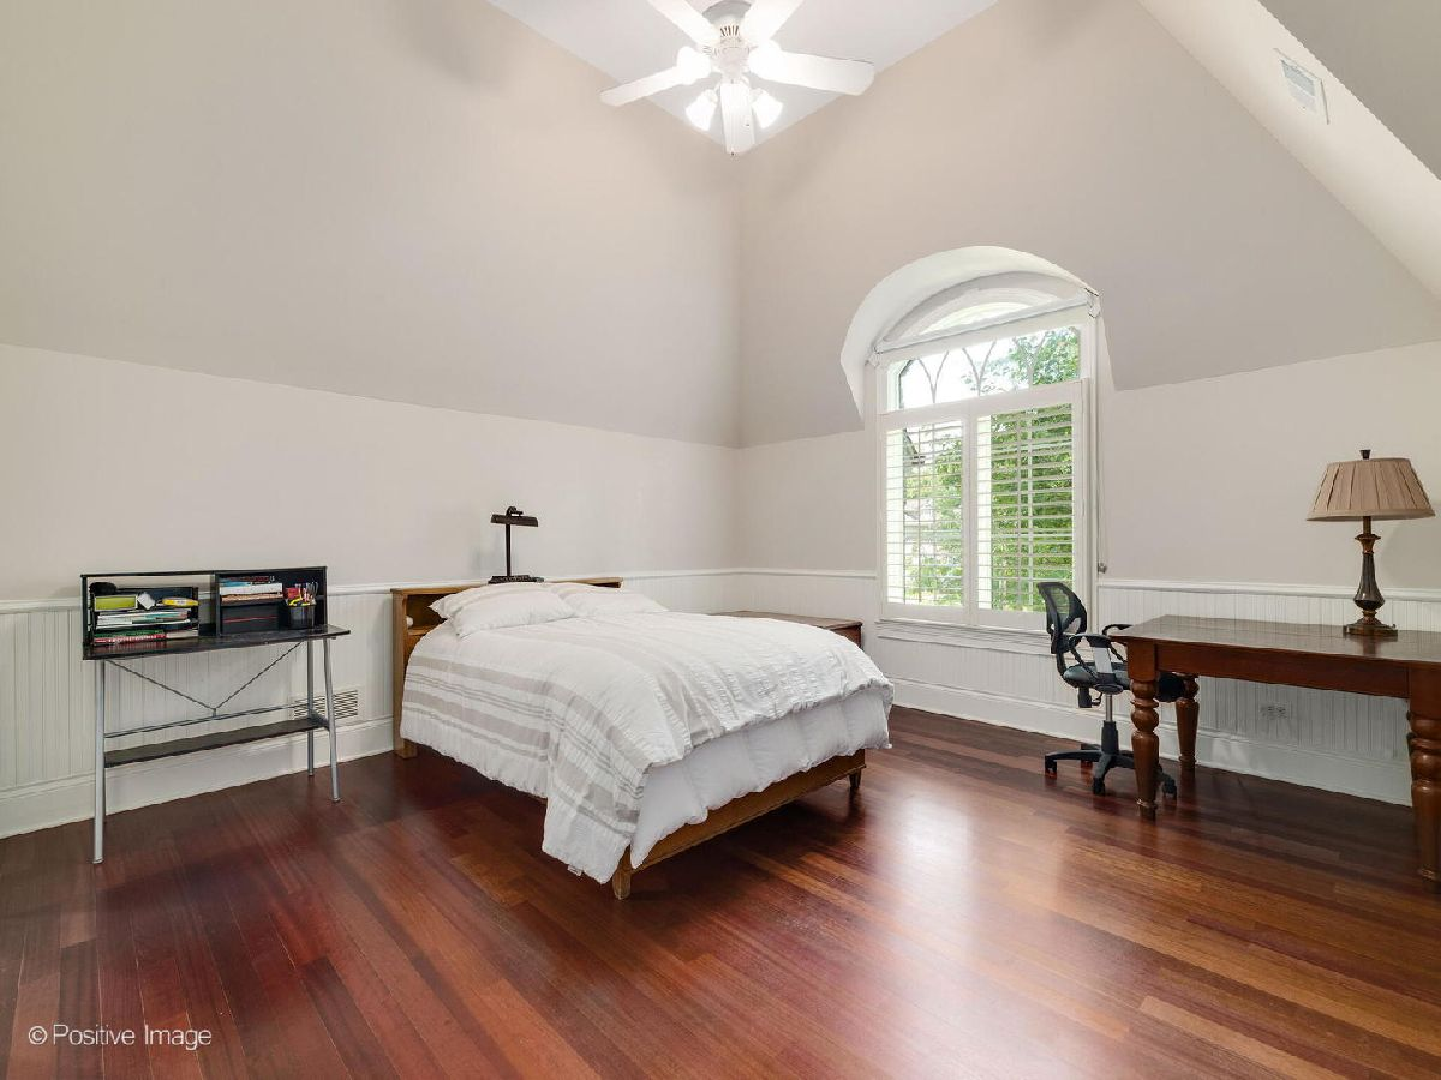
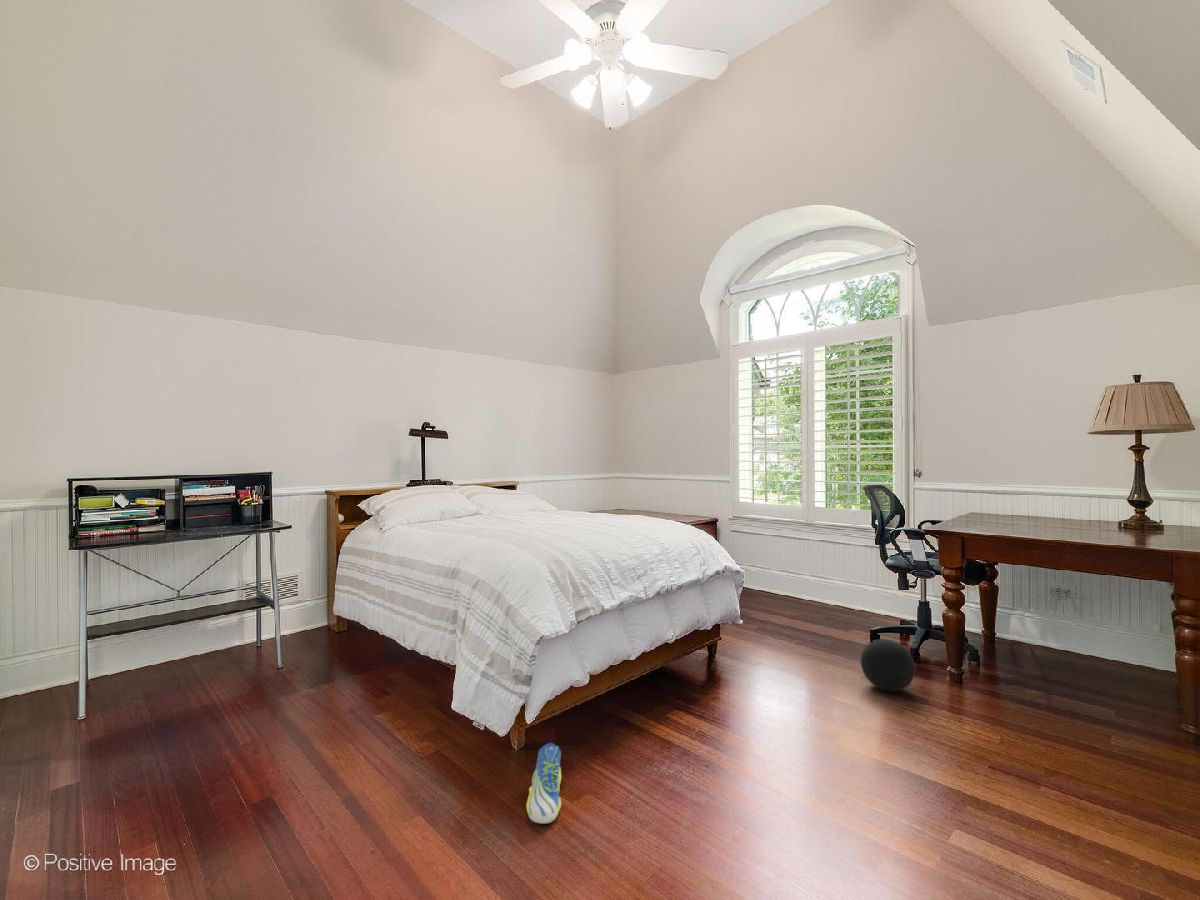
+ ball [860,638,917,692]
+ sneaker [525,742,562,824]
